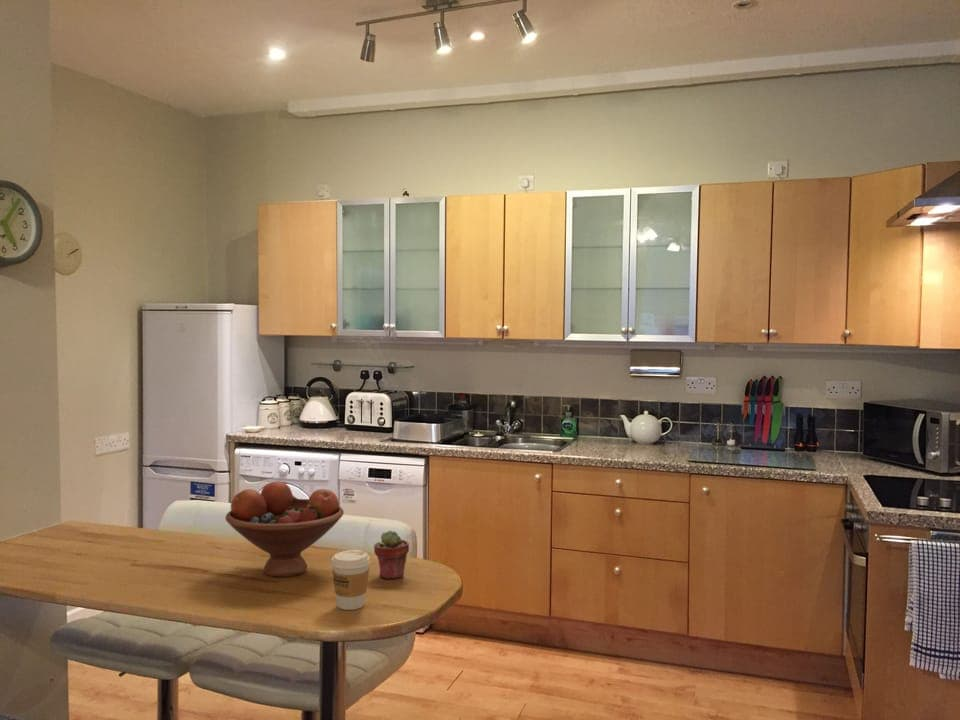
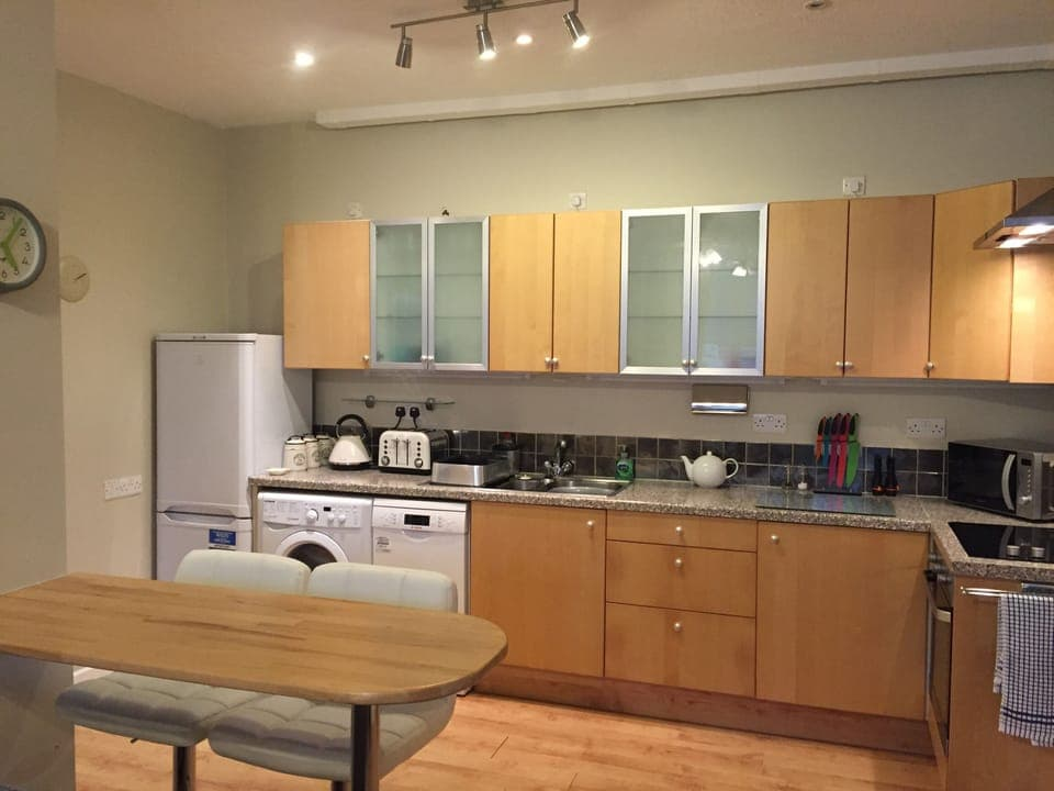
- fruit bowl [225,480,345,578]
- coffee cup [330,549,371,611]
- potted succulent [373,530,410,580]
